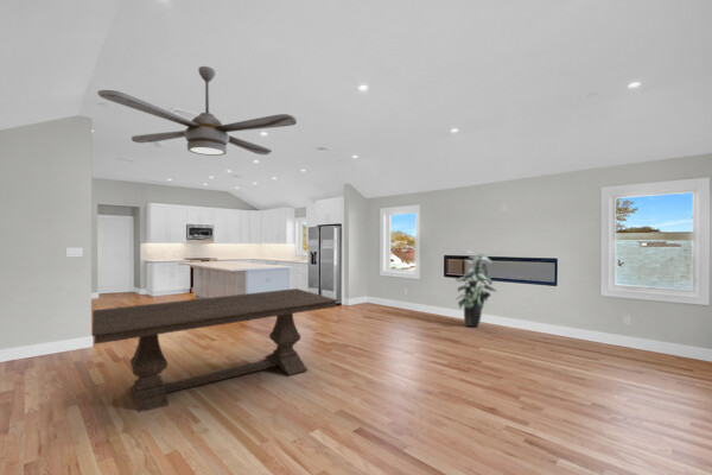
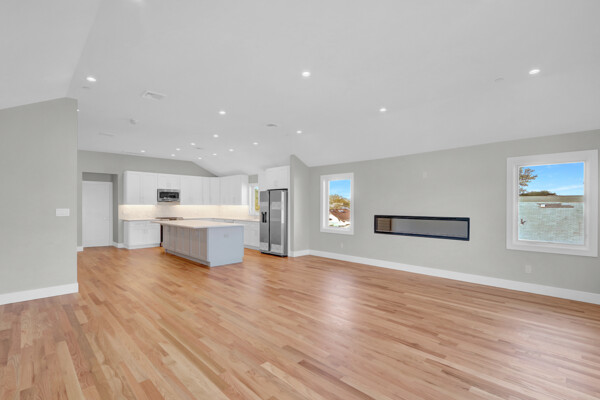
- indoor plant [453,251,497,328]
- ceiling fan [96,65,298,157]
- dining table [91,287,339,413]
